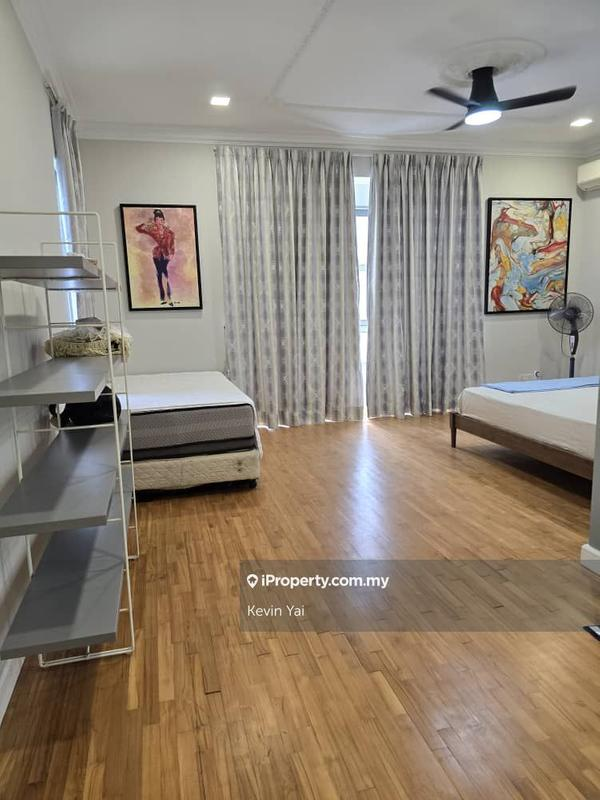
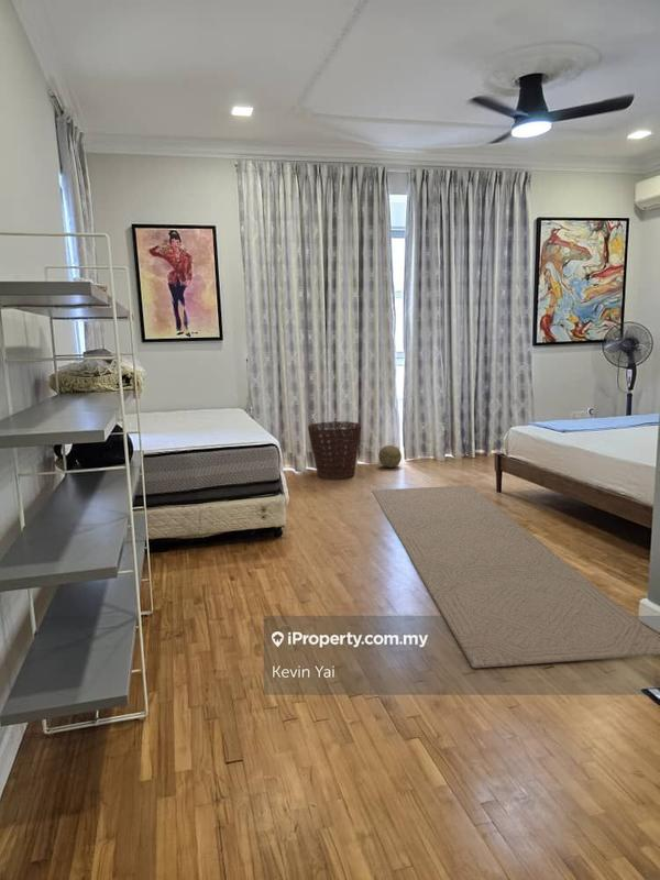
+ decorative ball [377,444,403,469]
+ basket [307,420,363,481]
+ rug [371,484,660,669]
